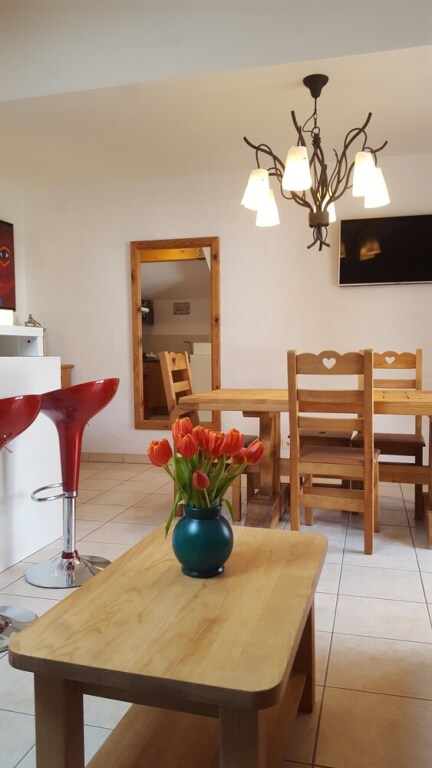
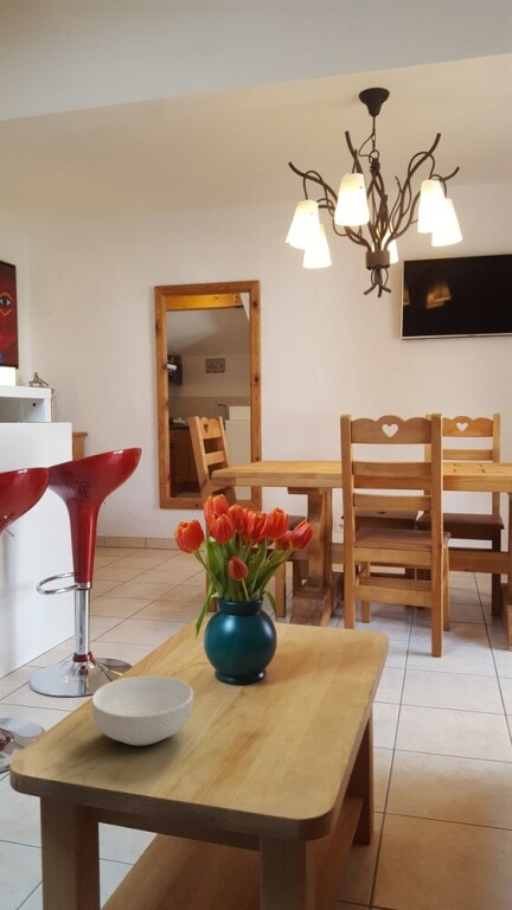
+ cereal bowl [90,674,194,746]
